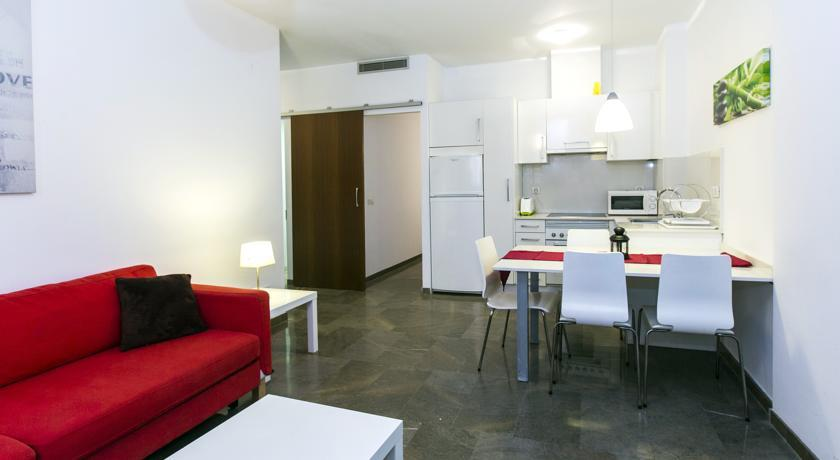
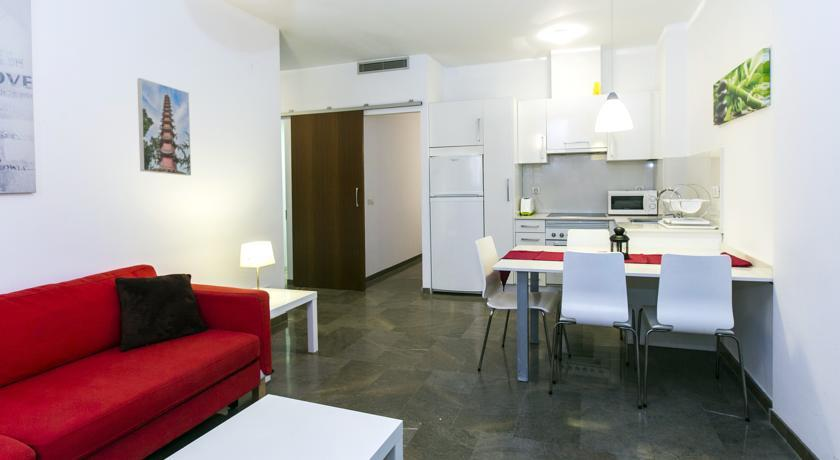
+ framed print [137,77,192,177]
